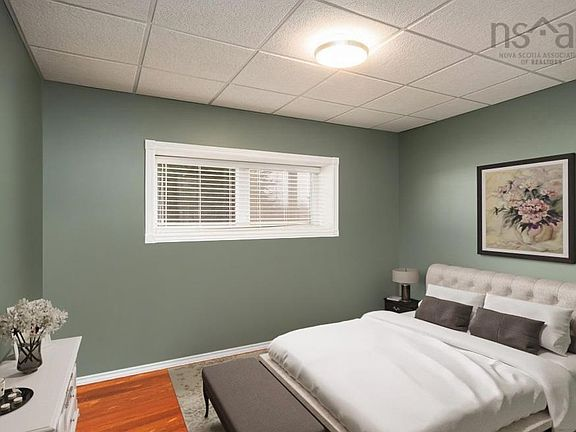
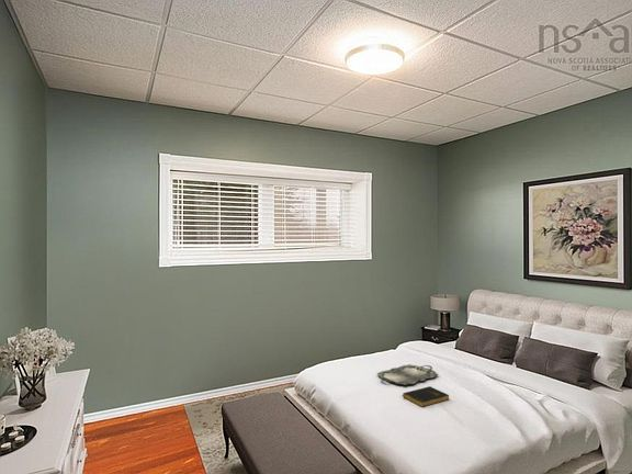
+ book [402,385,450,408]
+ serving tray [376,363,439,386]
